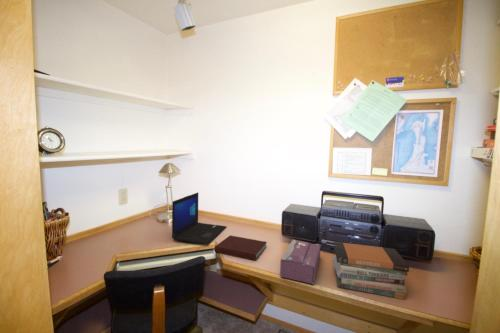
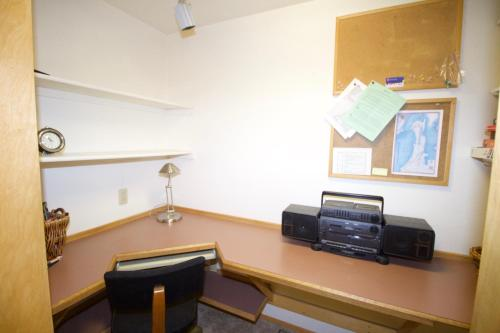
- notebook [214,235,268,261]
- book stack [331,241,410,301]
- tissue box [279,239,321,285]
- laptop [171,192,228,245]
